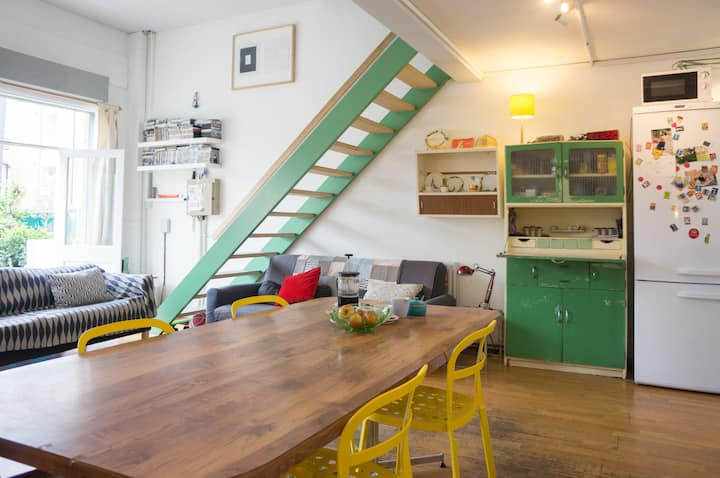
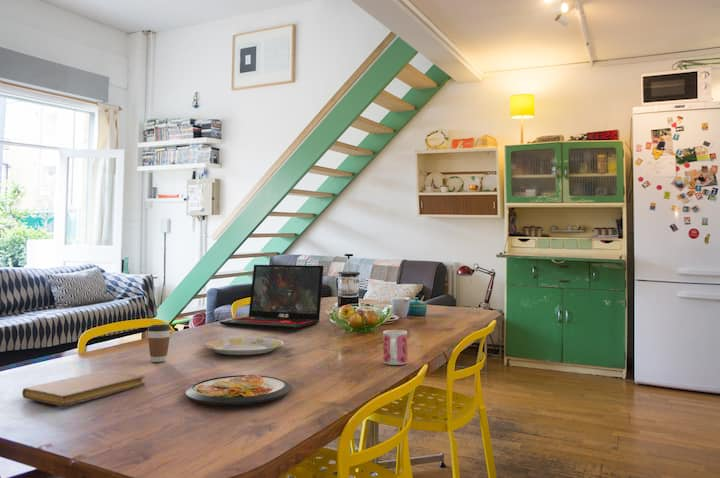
+ dish [185,374,292,406]
+ laptop [218,264,325,330]
+ mug [382,329,409,366]
+ notebook [21,369,146,407]
+ coffee cup [147,323,172,363]
+ plate [204,337,284,356]
